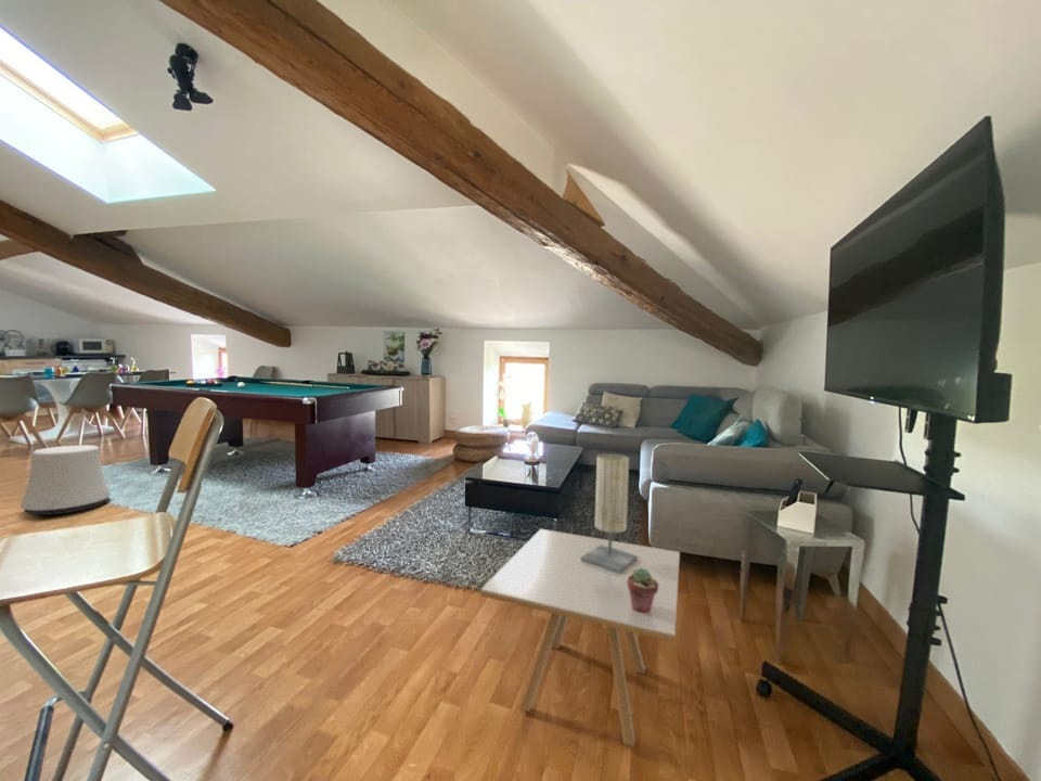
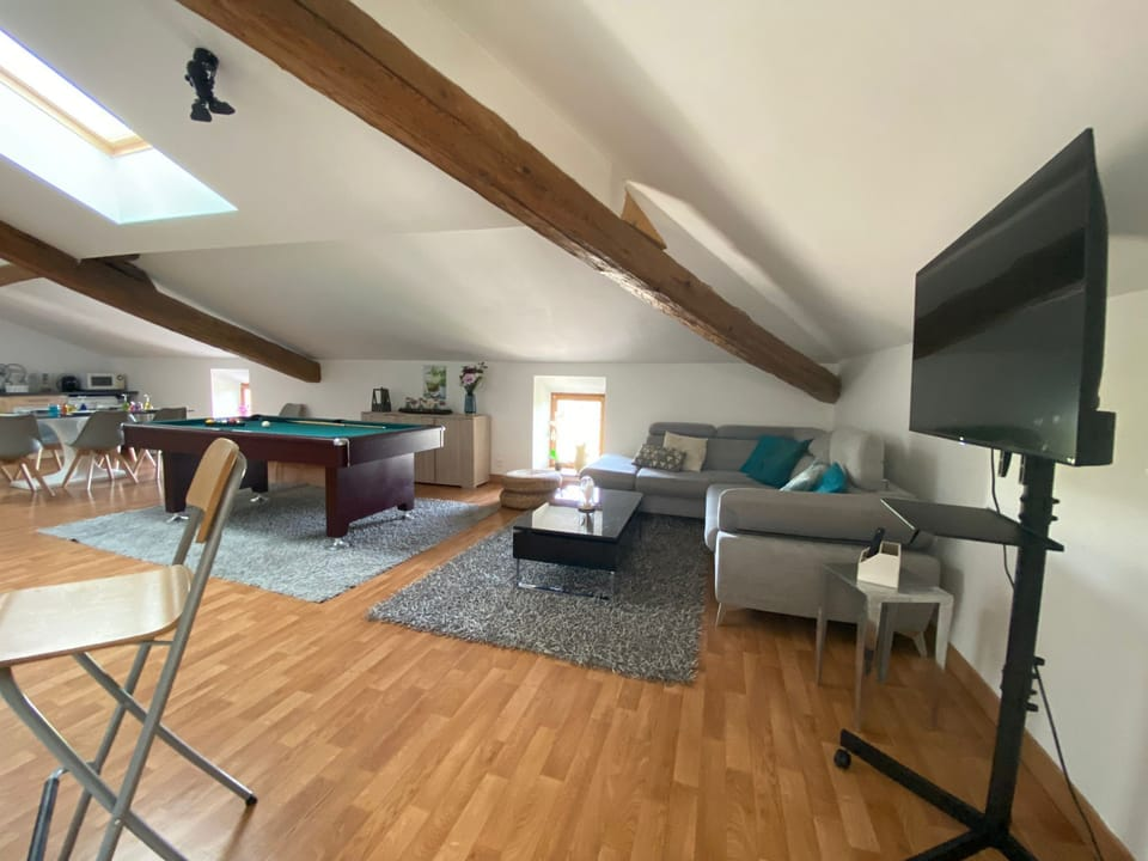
- side table [480,528,681,747]
- potted succulent [628,567,658,613]
- stool [18,444,112,516]
- table lamp [581,453,638,574]
